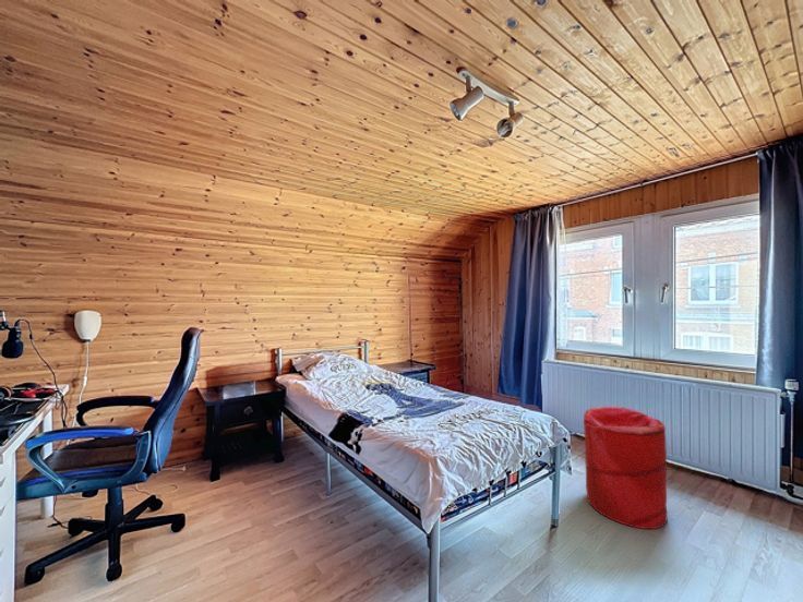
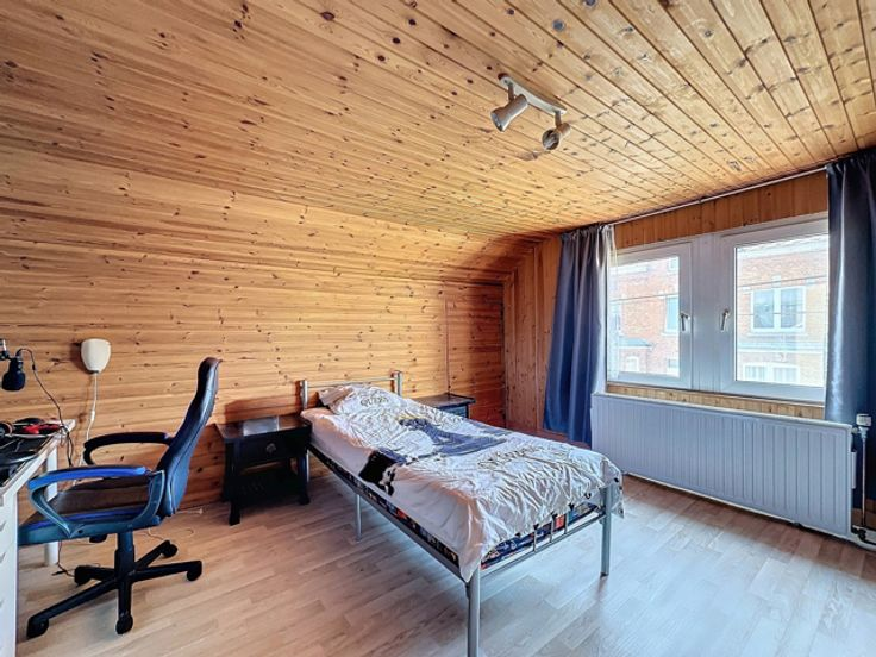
- laundry hamper [583,405,669,530]
